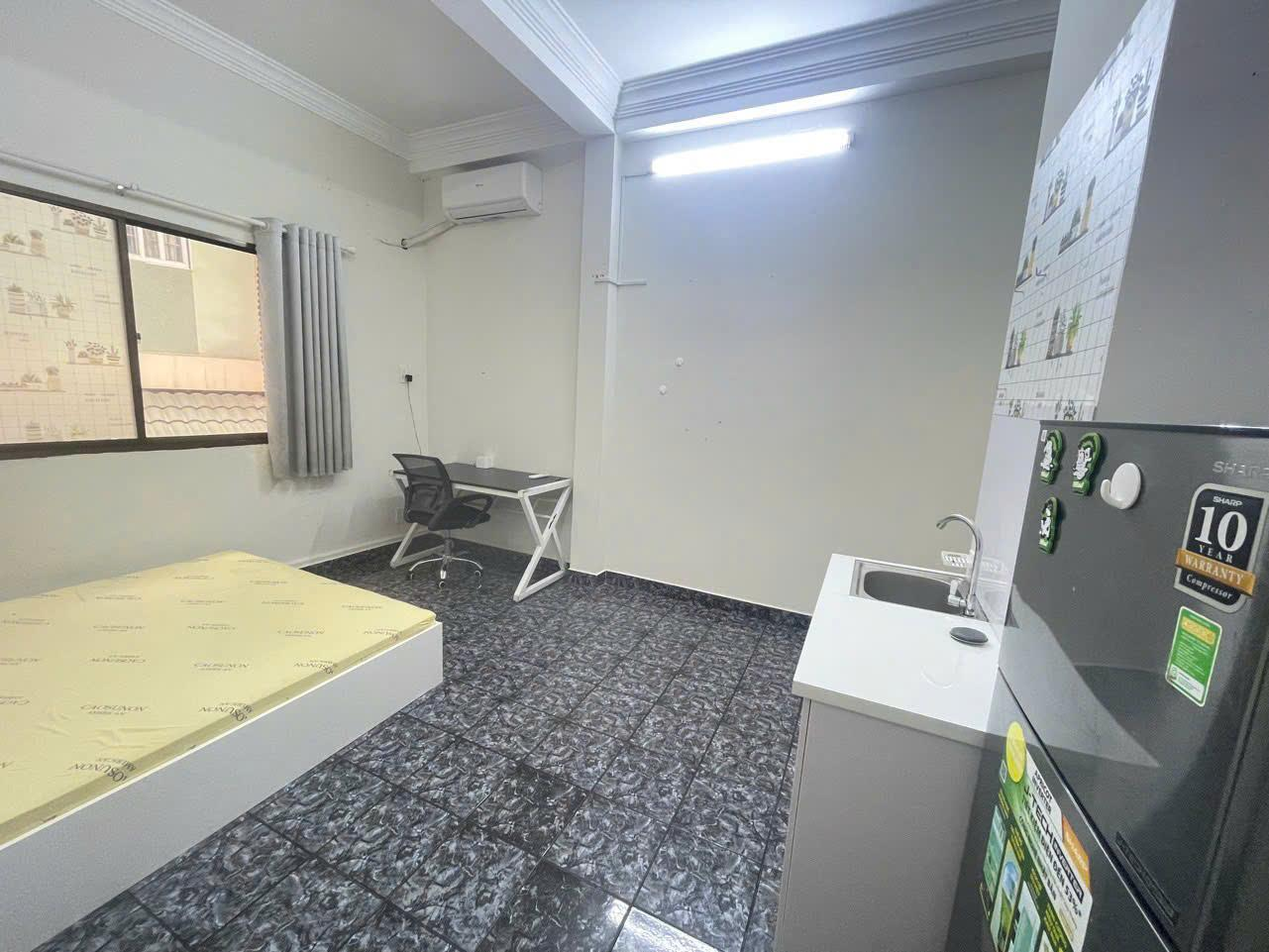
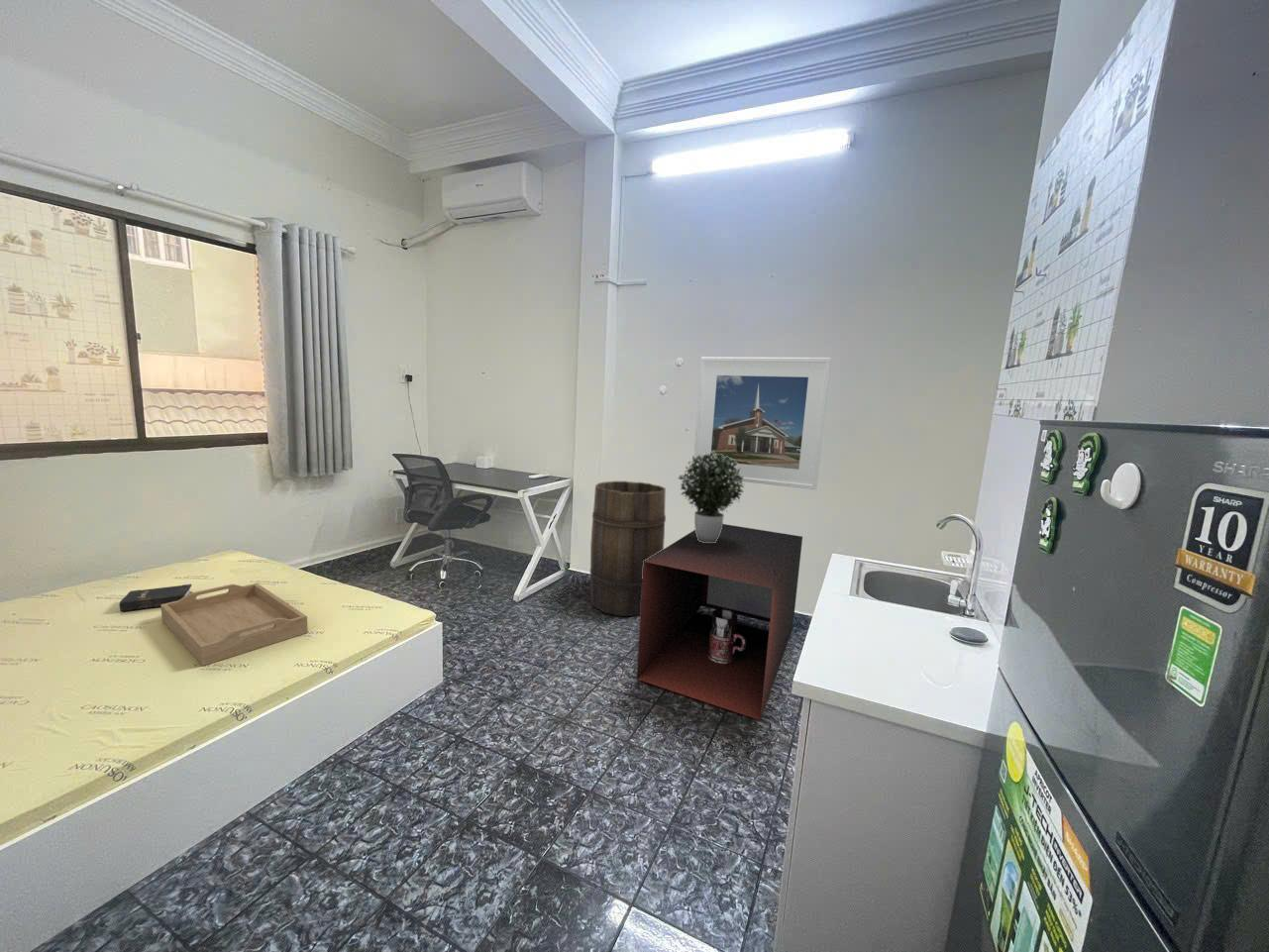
+ serving tray [159,582,309,667]
+ wooden barrel [588,480,667,617]
+ storage cabinet [636,523,803,721]
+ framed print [692,357,832,490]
+ hardback book [119,583,193,612]
+ potted plant [677,452,745,543]
